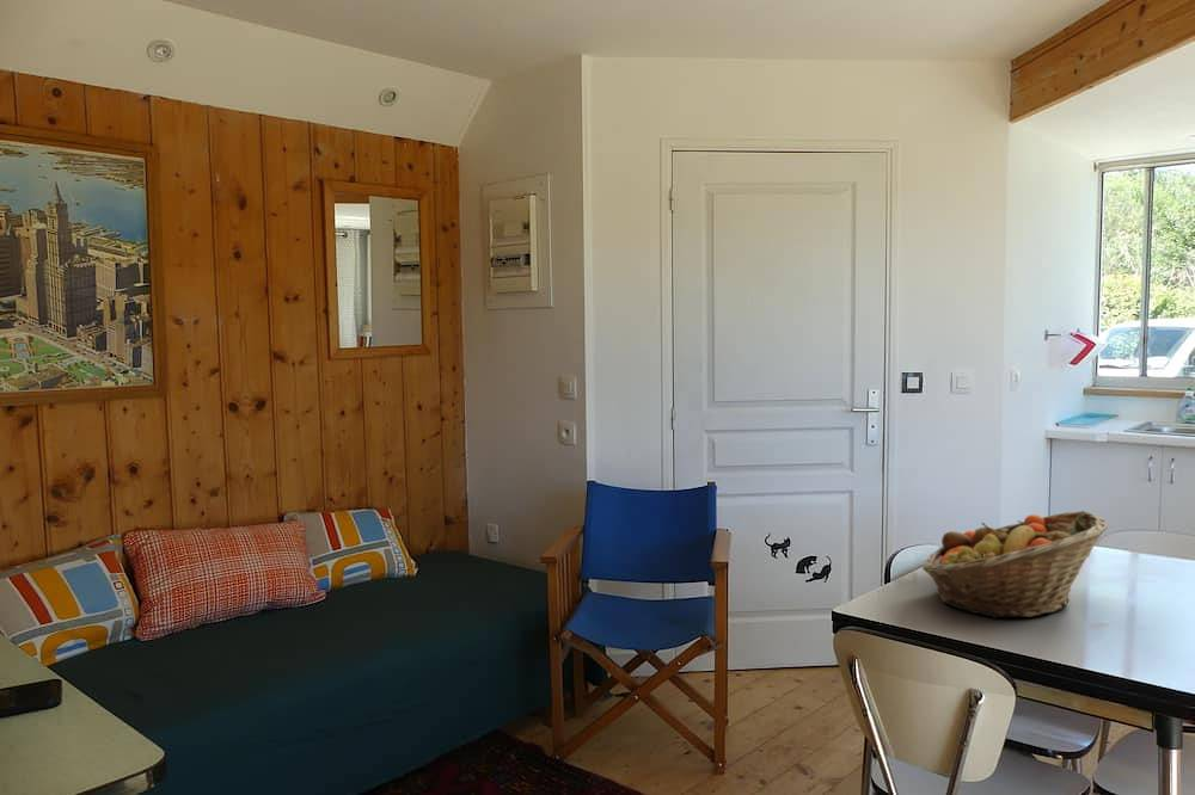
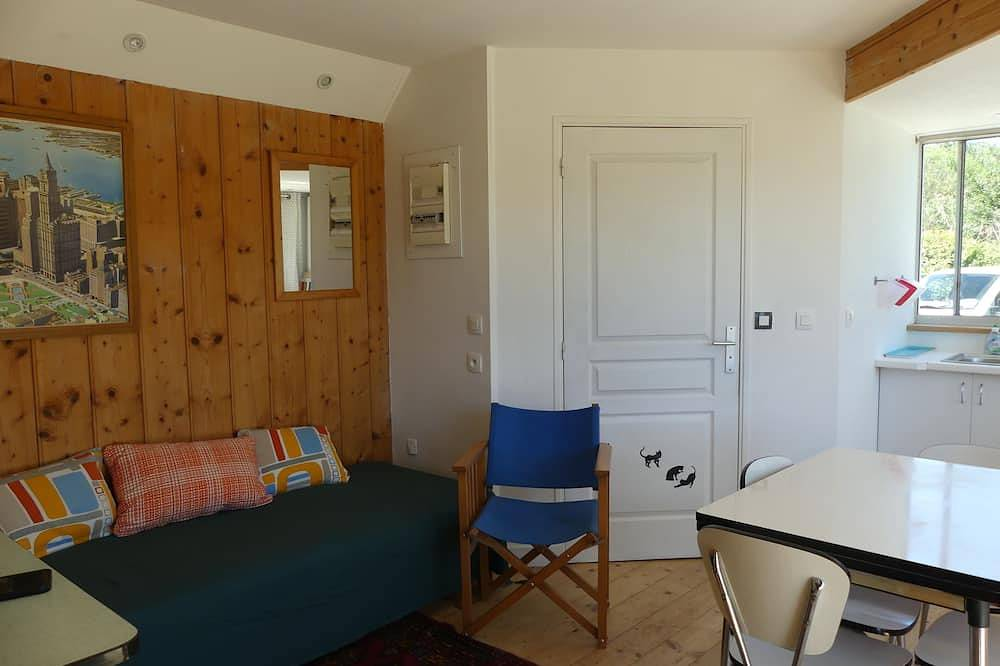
- fruit basket [921,510,1109,620]
